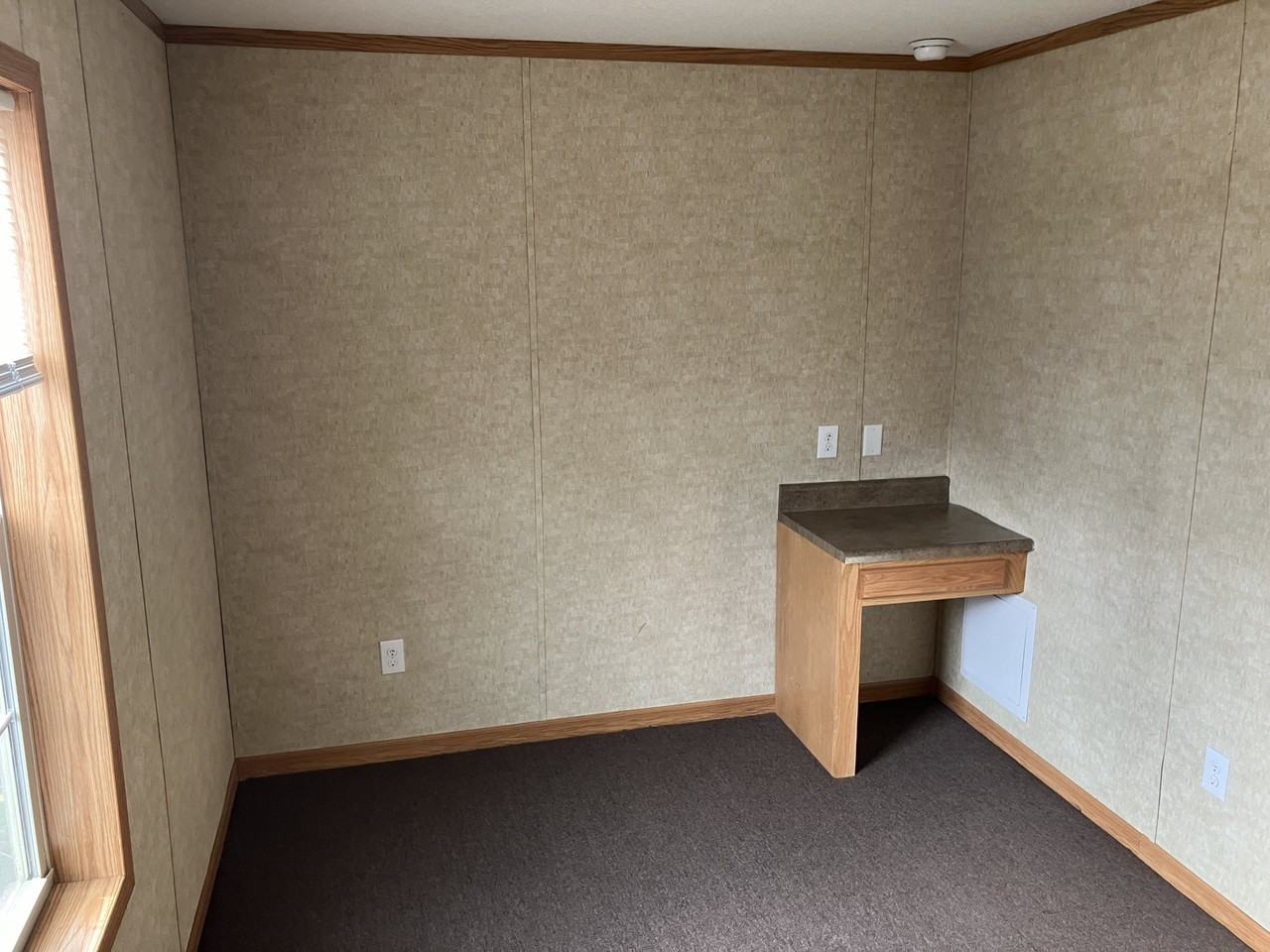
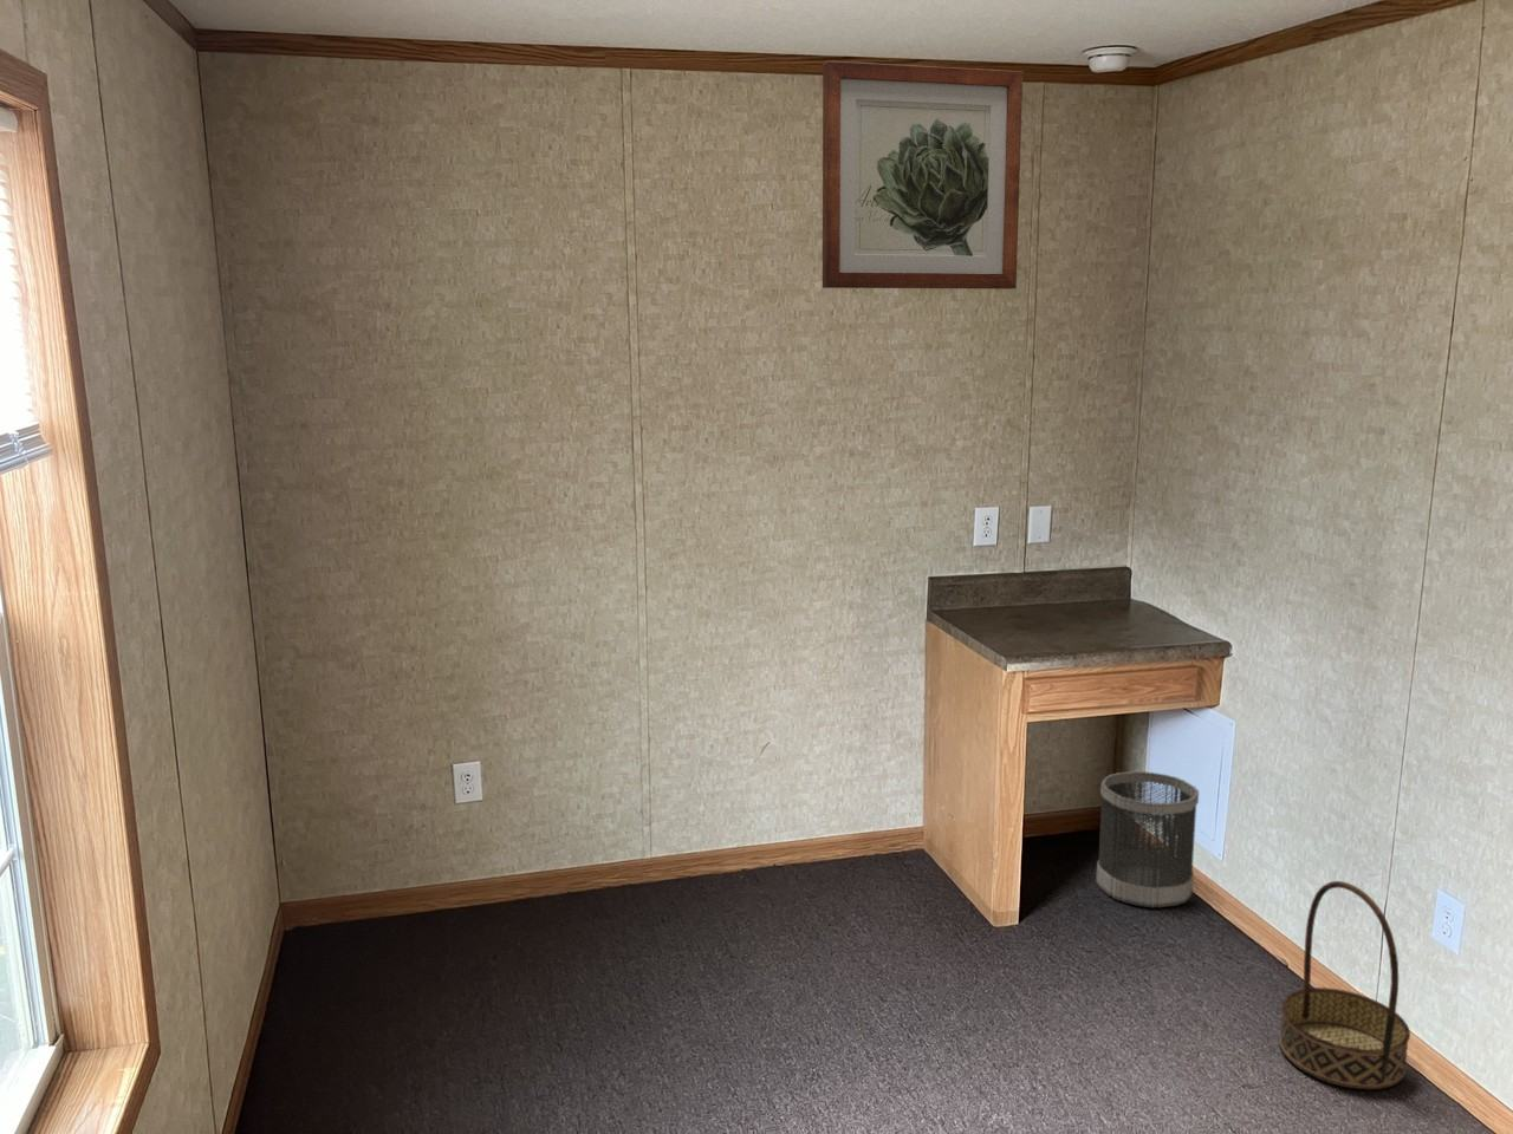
+ wastebasket [1095,771,1200,909]
+ wall art [822,61,1023,291]
+ basket [1278,880,1412,1090]
